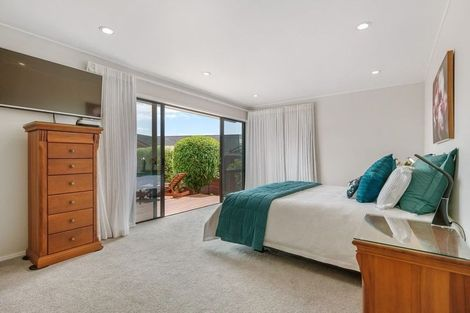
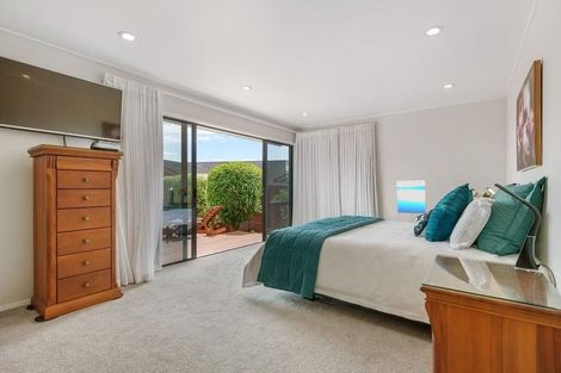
+ wall art [395,179,427,216]
